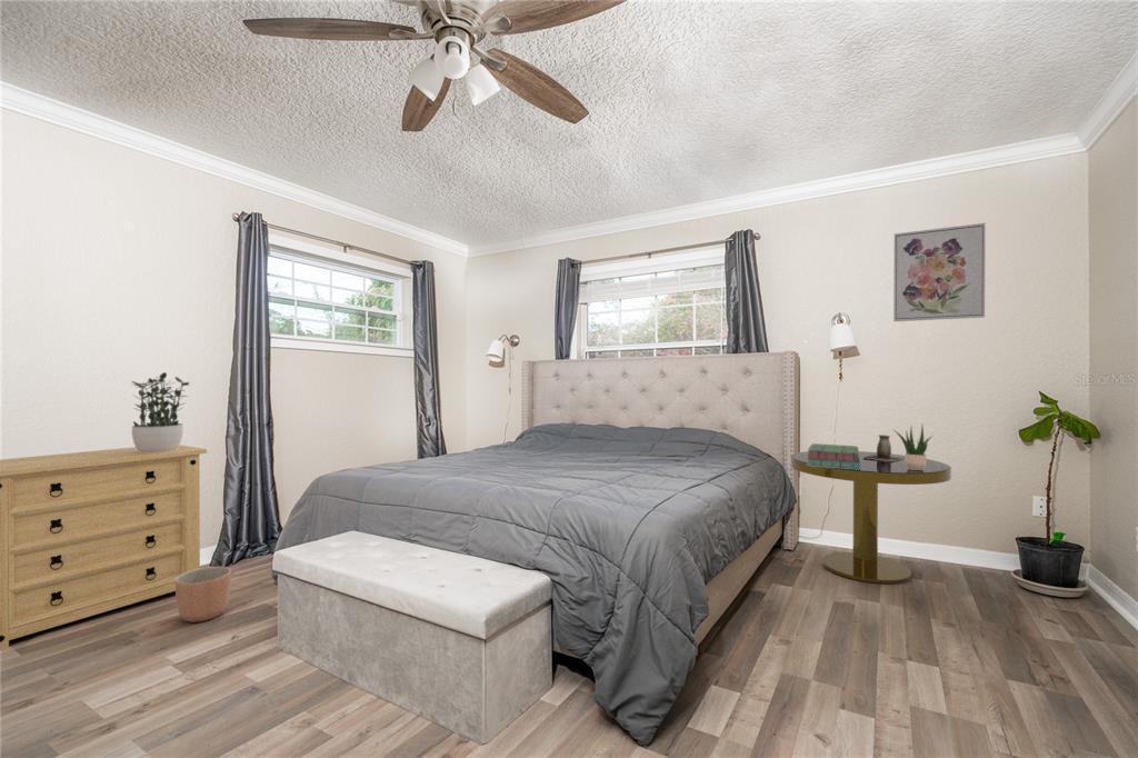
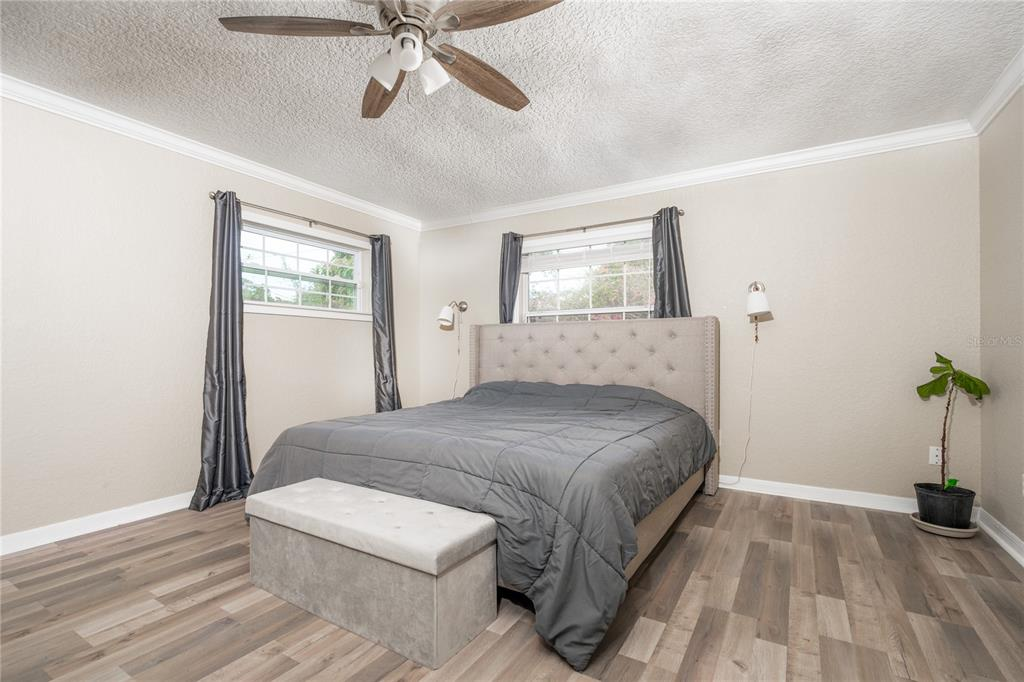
- potted plant [891,422,934,470]
- wall art [892,222,987,322]
- potted plant [131,371,191,453]
- dresser [0,445,208,651]
- side table [789,450,952,585]
- planter [174,566,232,624]
- stack of books [807,442,860,470]
- decorative vase [862,433,902,461]
